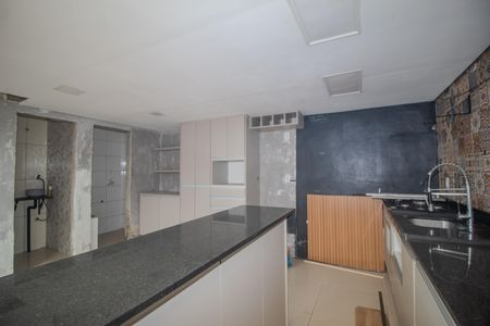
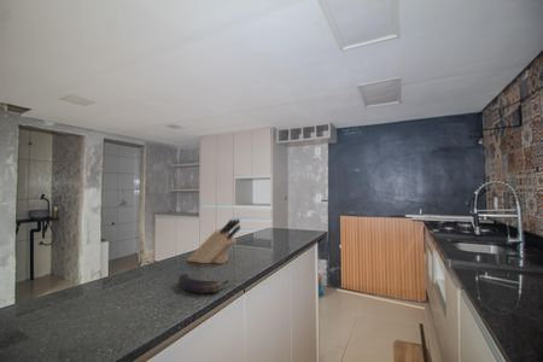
+ banana [177,273,230,294]
+ knife block [187,217,241,264]
